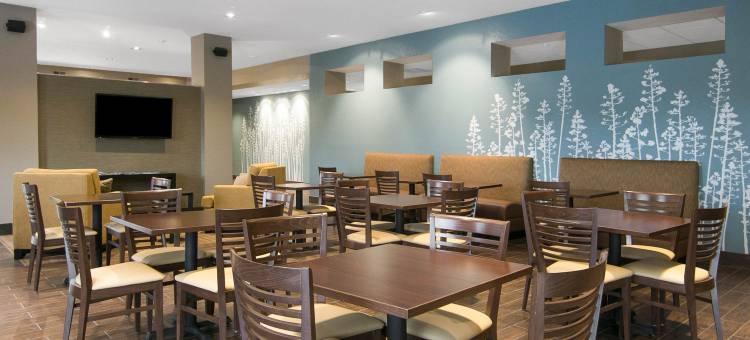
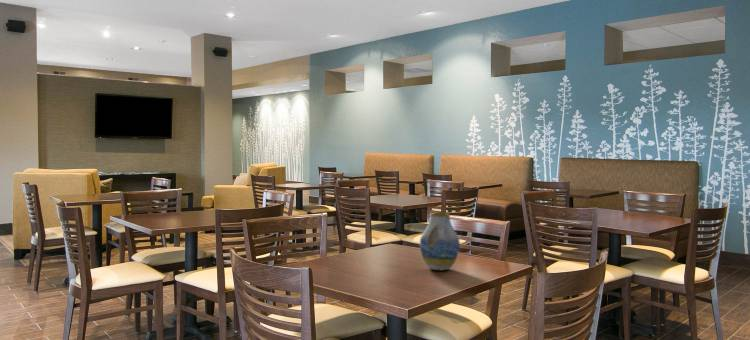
+ vase [419,212,461,271]
